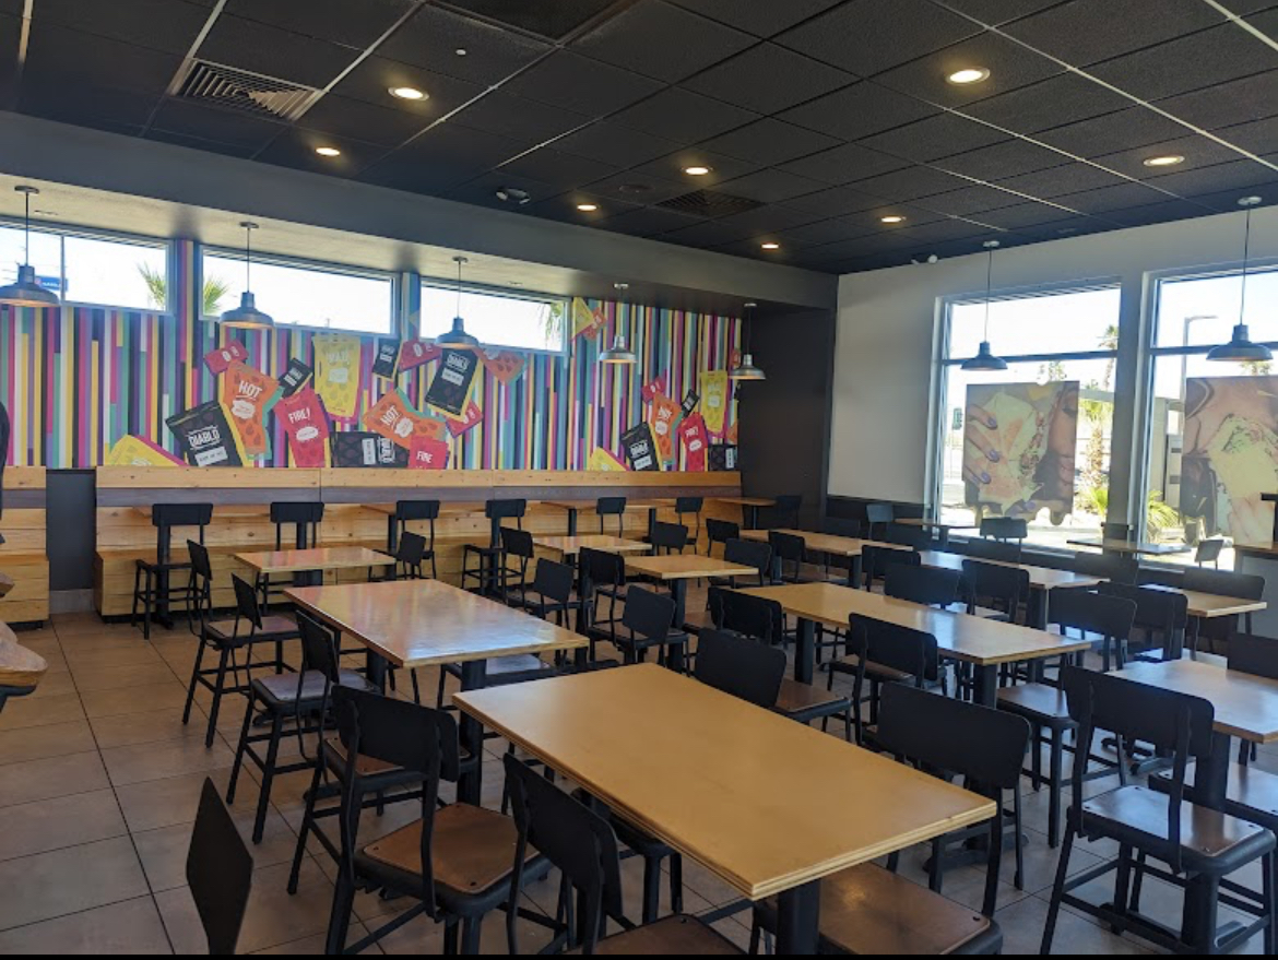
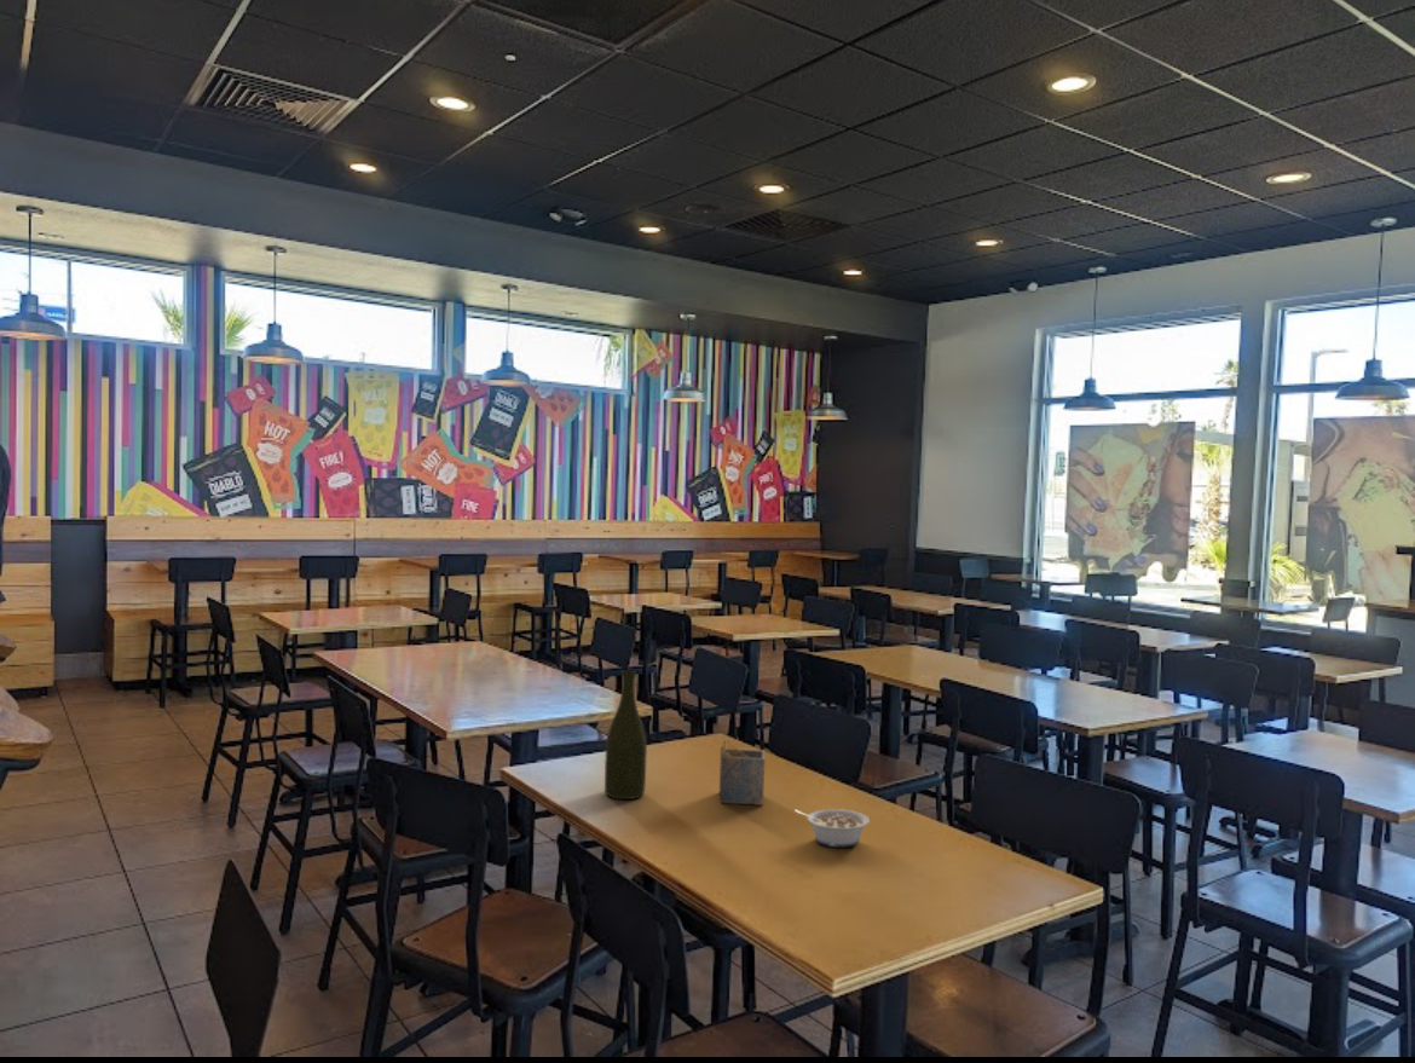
+ napkin holder [718,735,766,807]
+ bottle [603,669,648,801]
+ legume [793,808,871,848]
